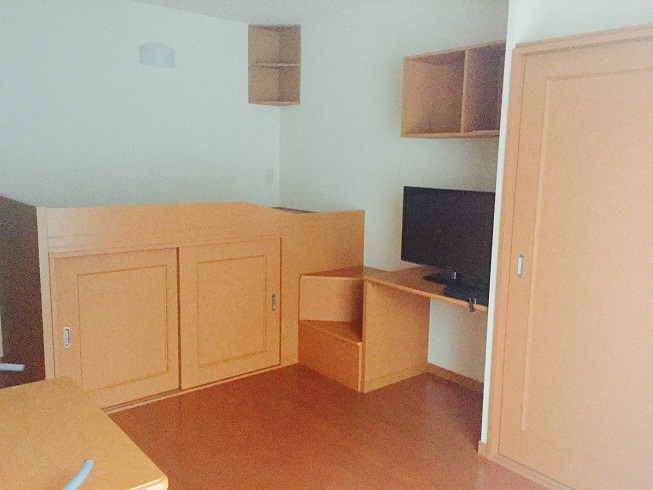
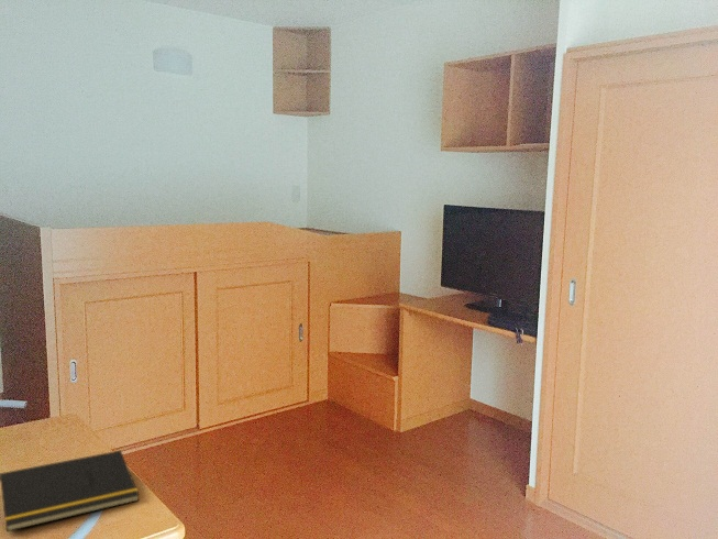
+ notepad [0,449,140,532]
